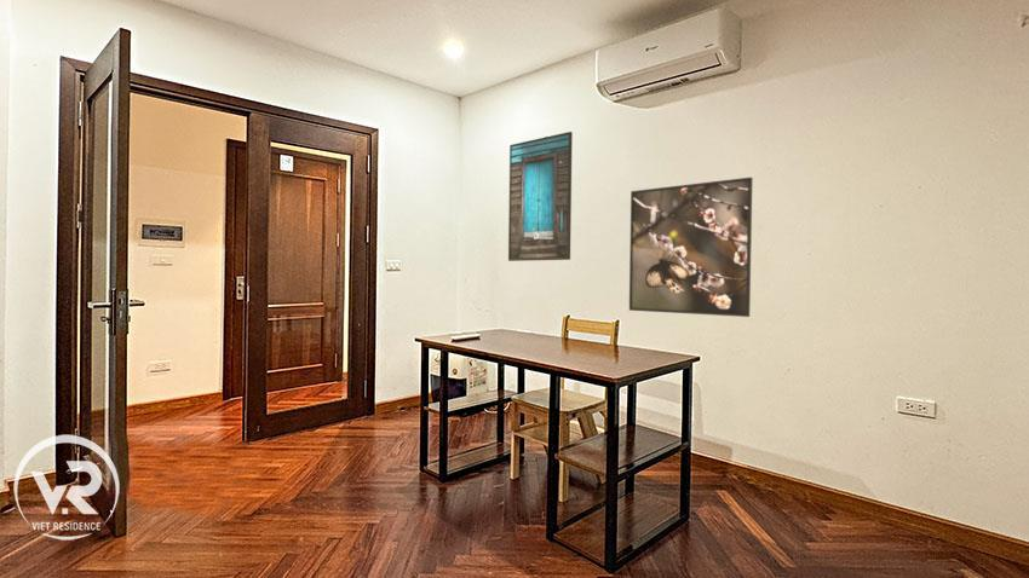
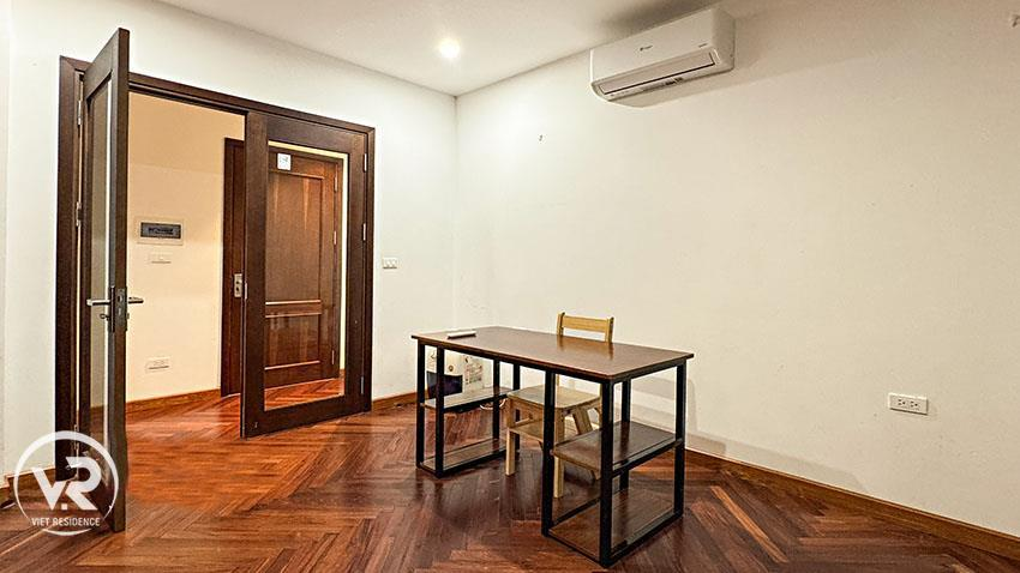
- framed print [507,131,574,262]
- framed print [628,177,754,318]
